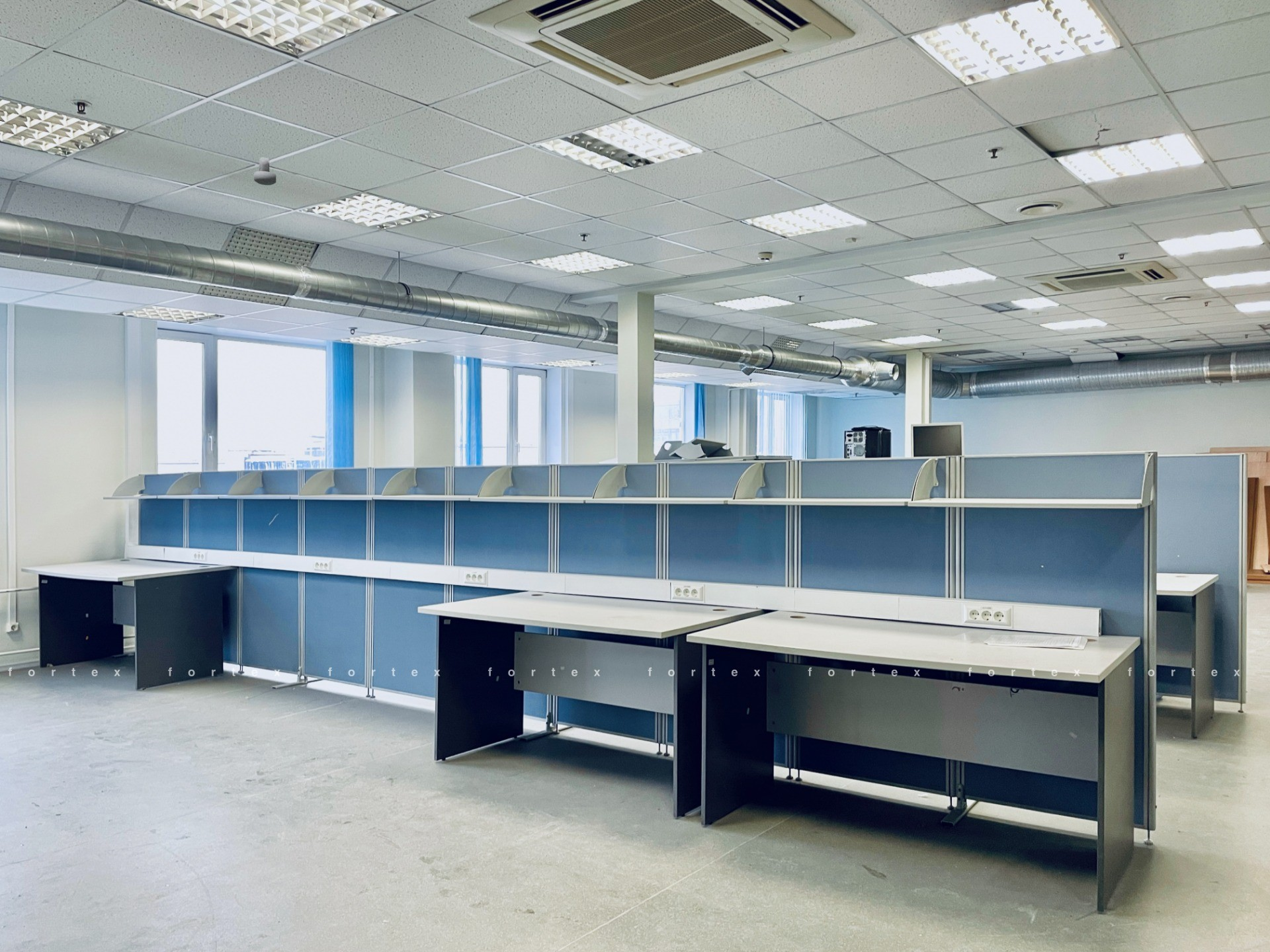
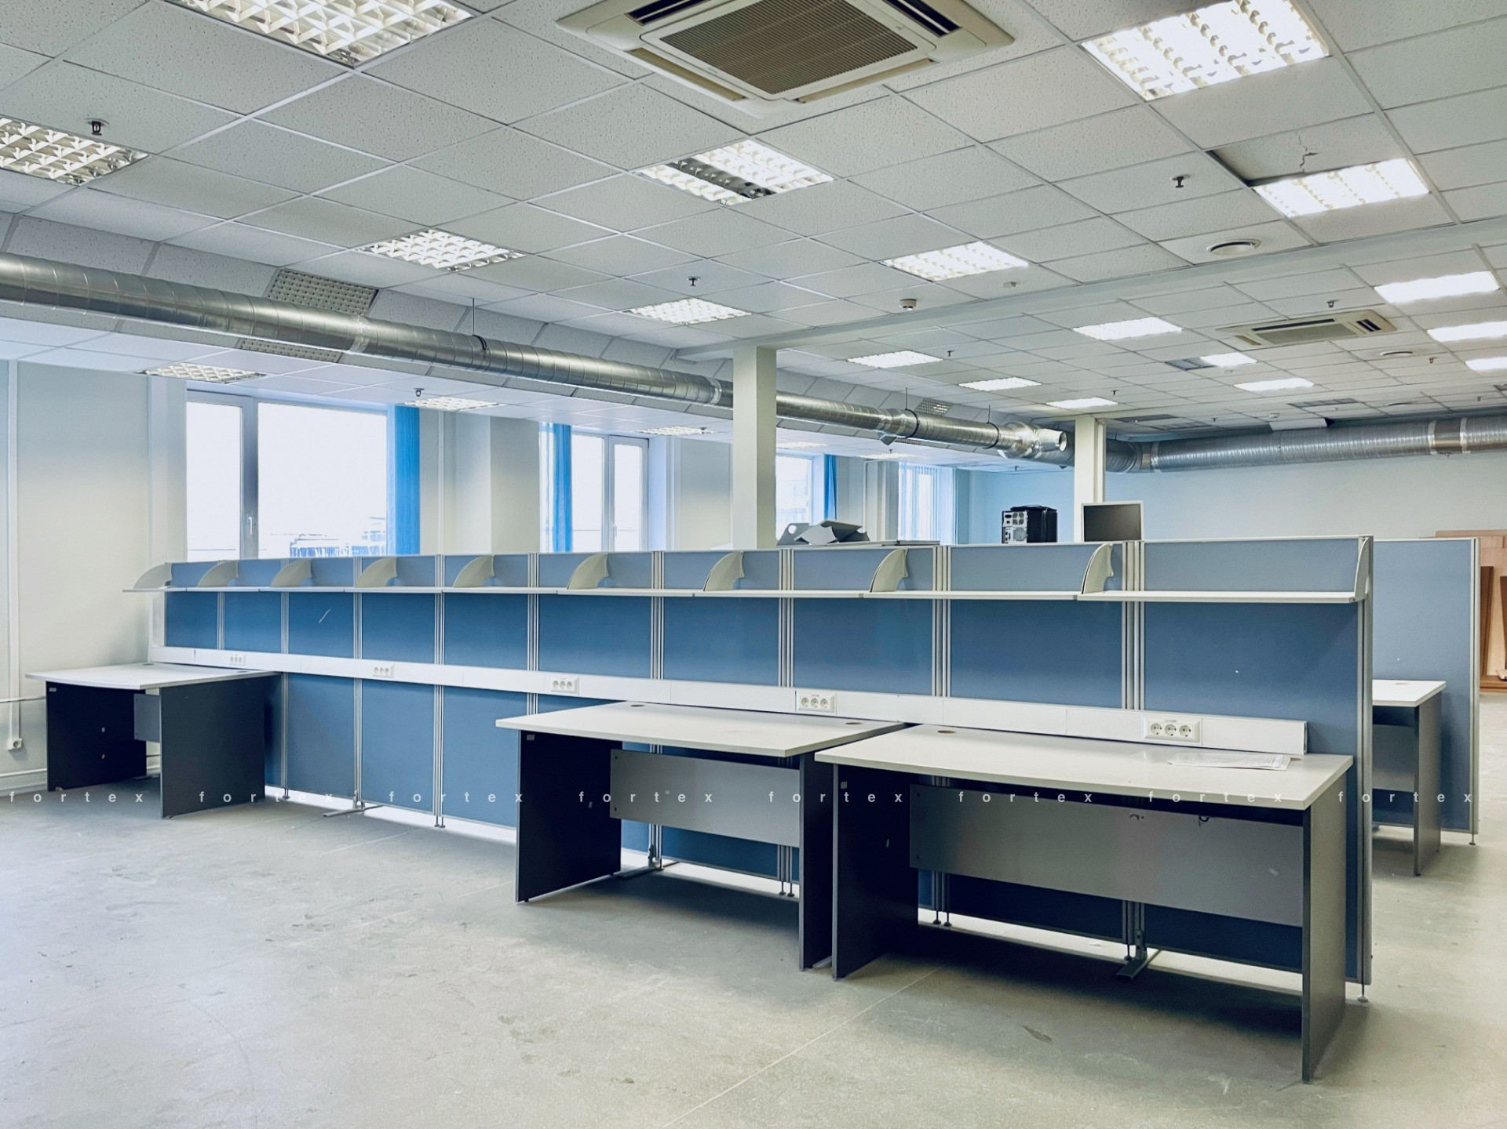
- security camera [253,157,276,186]
